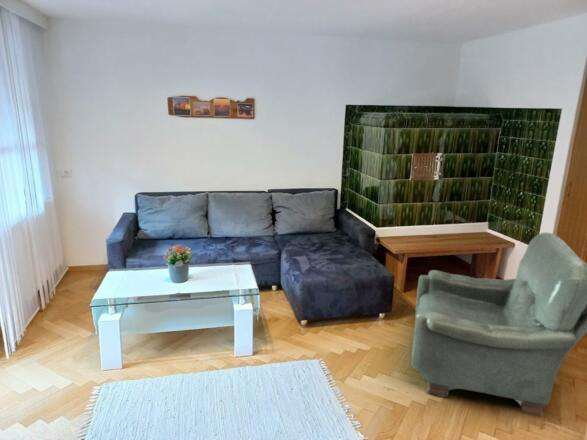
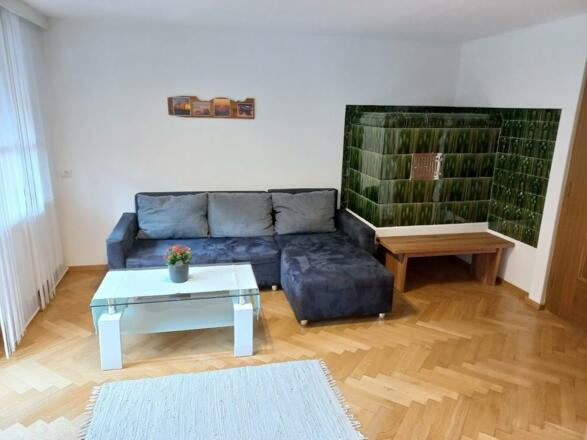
- armchair [411,231,587,417]
